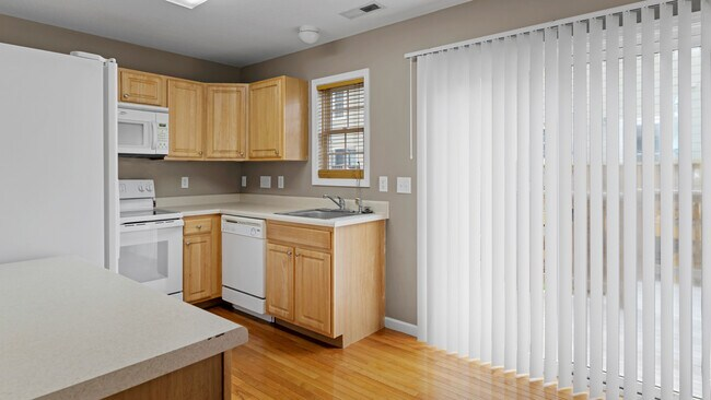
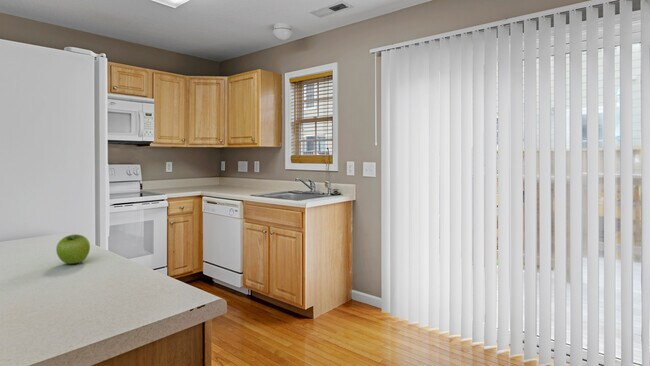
+ fruit [55,233,91,265]
